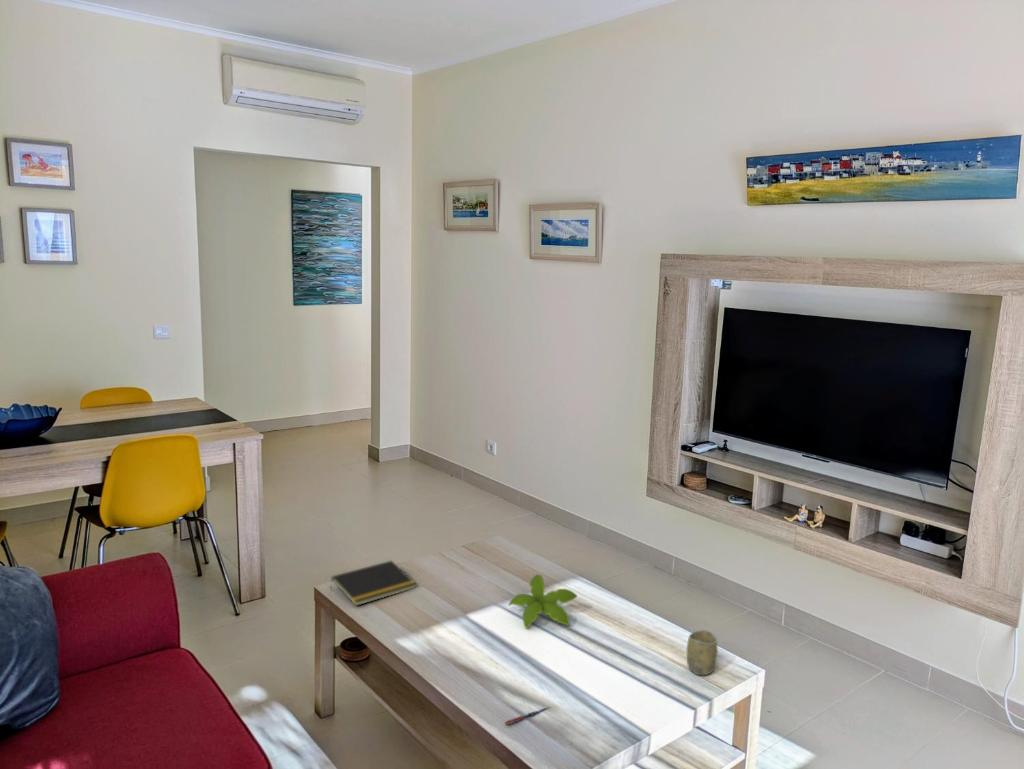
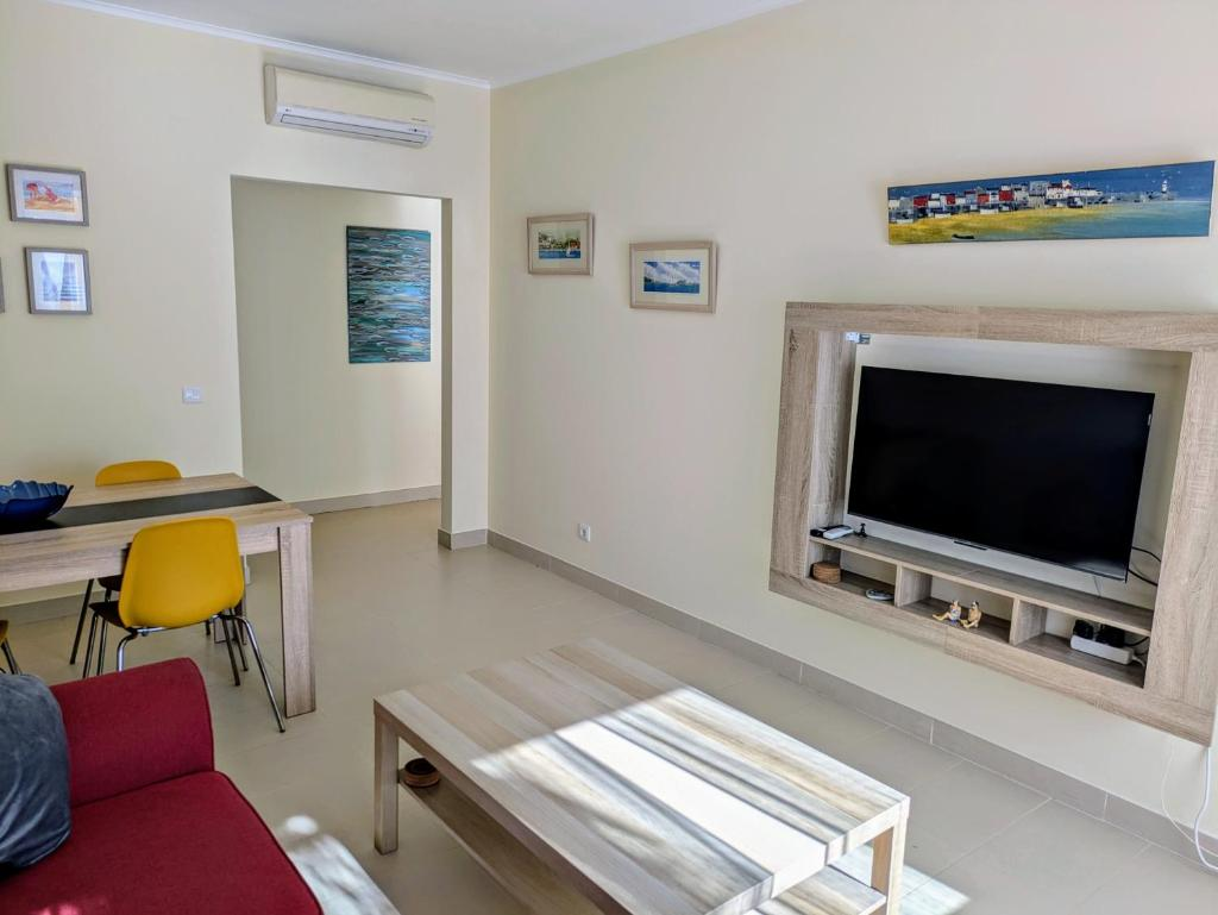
- cup [686,629,718,676]
- pen [504,706,552,726]
- notepad [329,560,418,607]
- plant [507,573,578,630]
